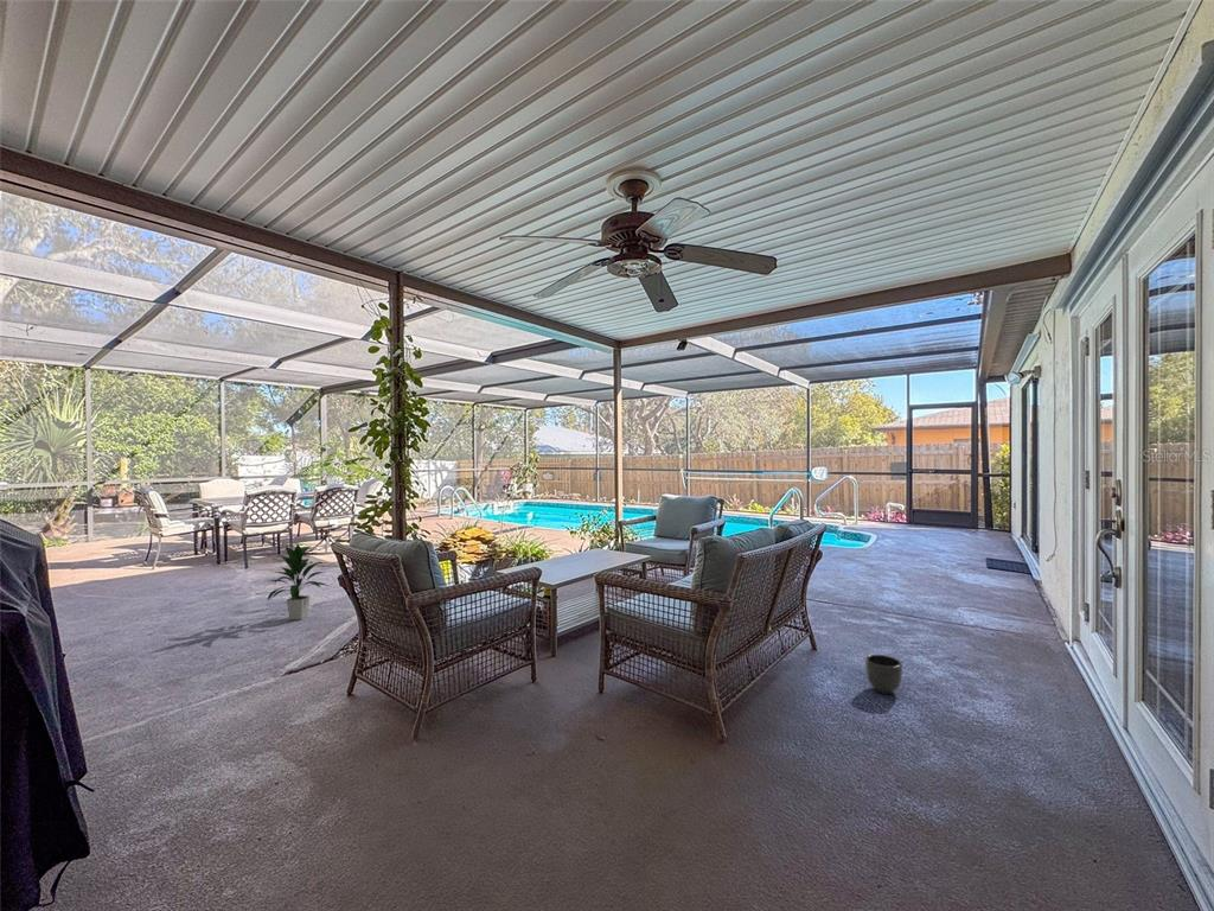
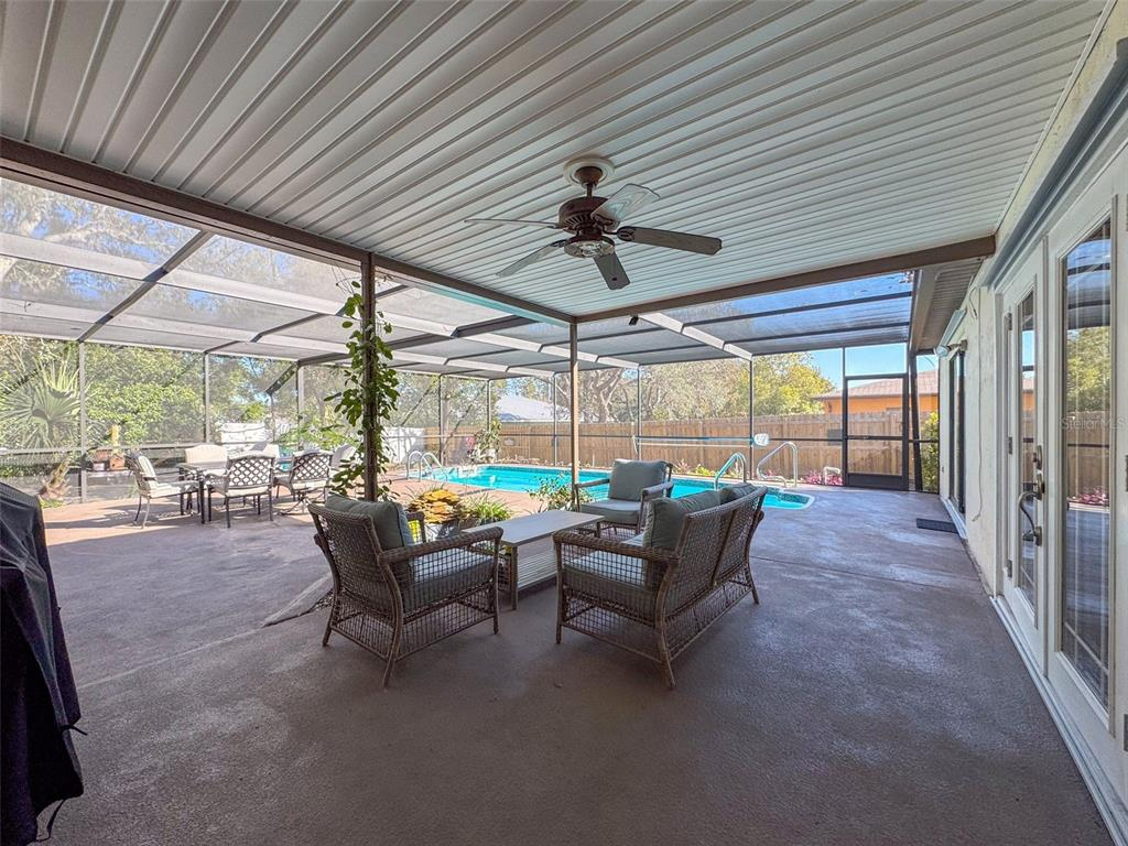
- indoor plant [267,543,331,622]
- planter [864,654,903,695]
